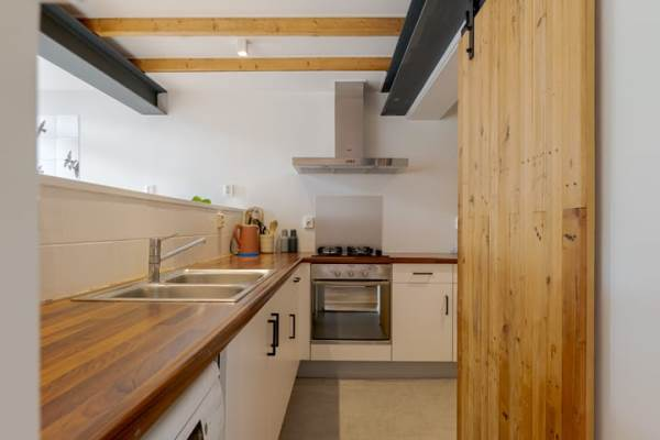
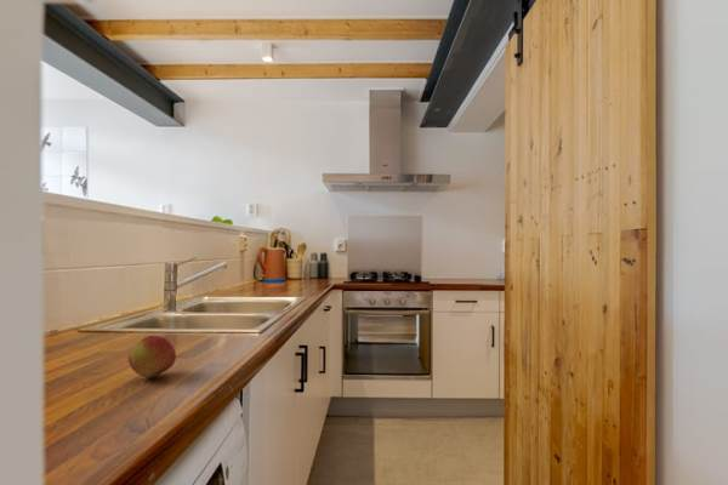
+ apple [127,335,177,380]
